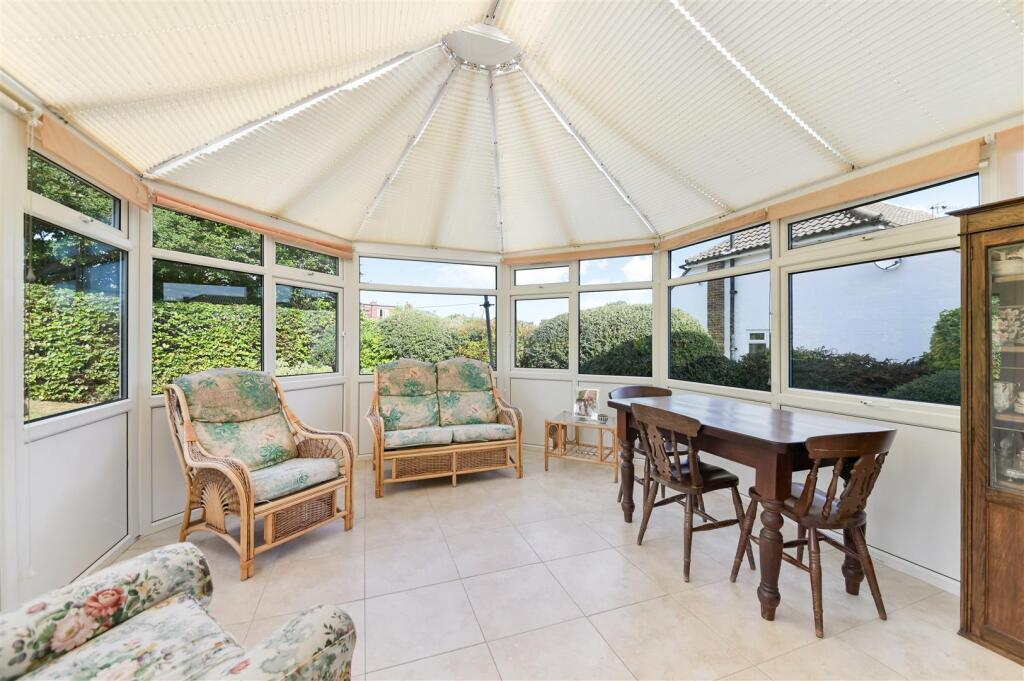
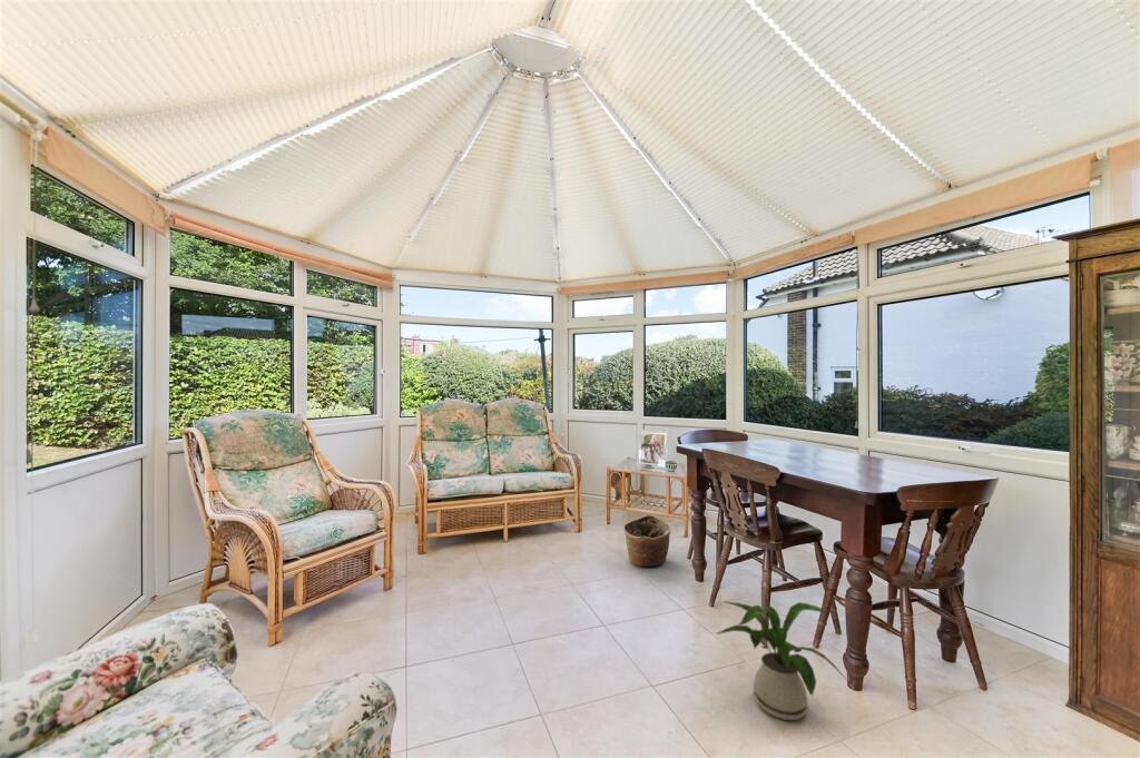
+ basket [622,514,671,568]
+ house plant [716,600,849,721]
